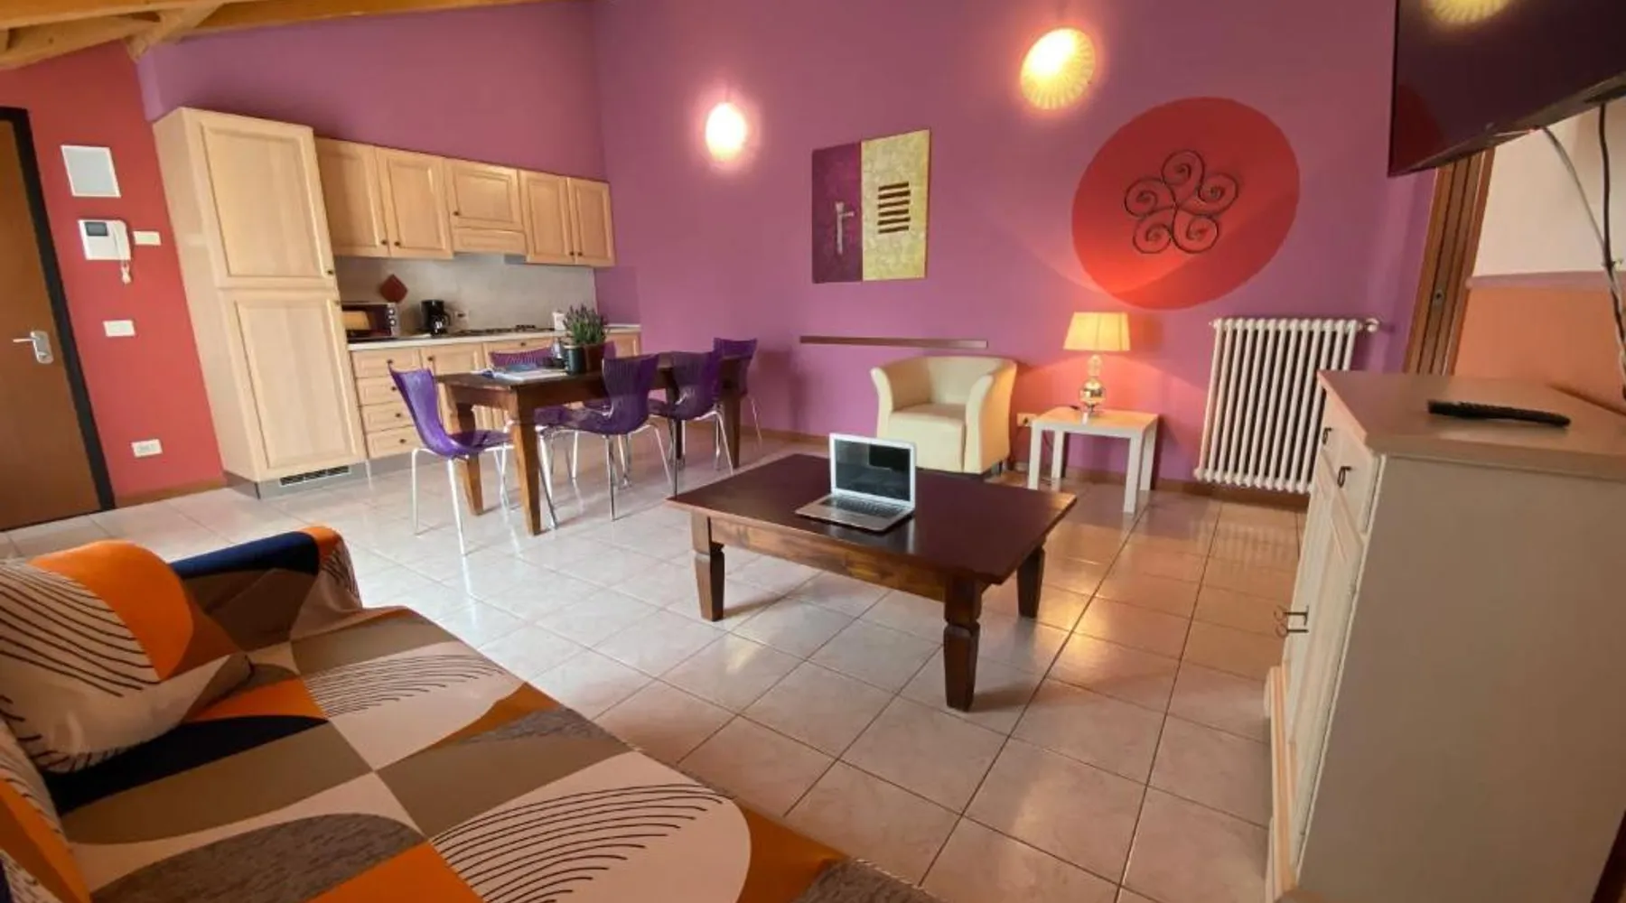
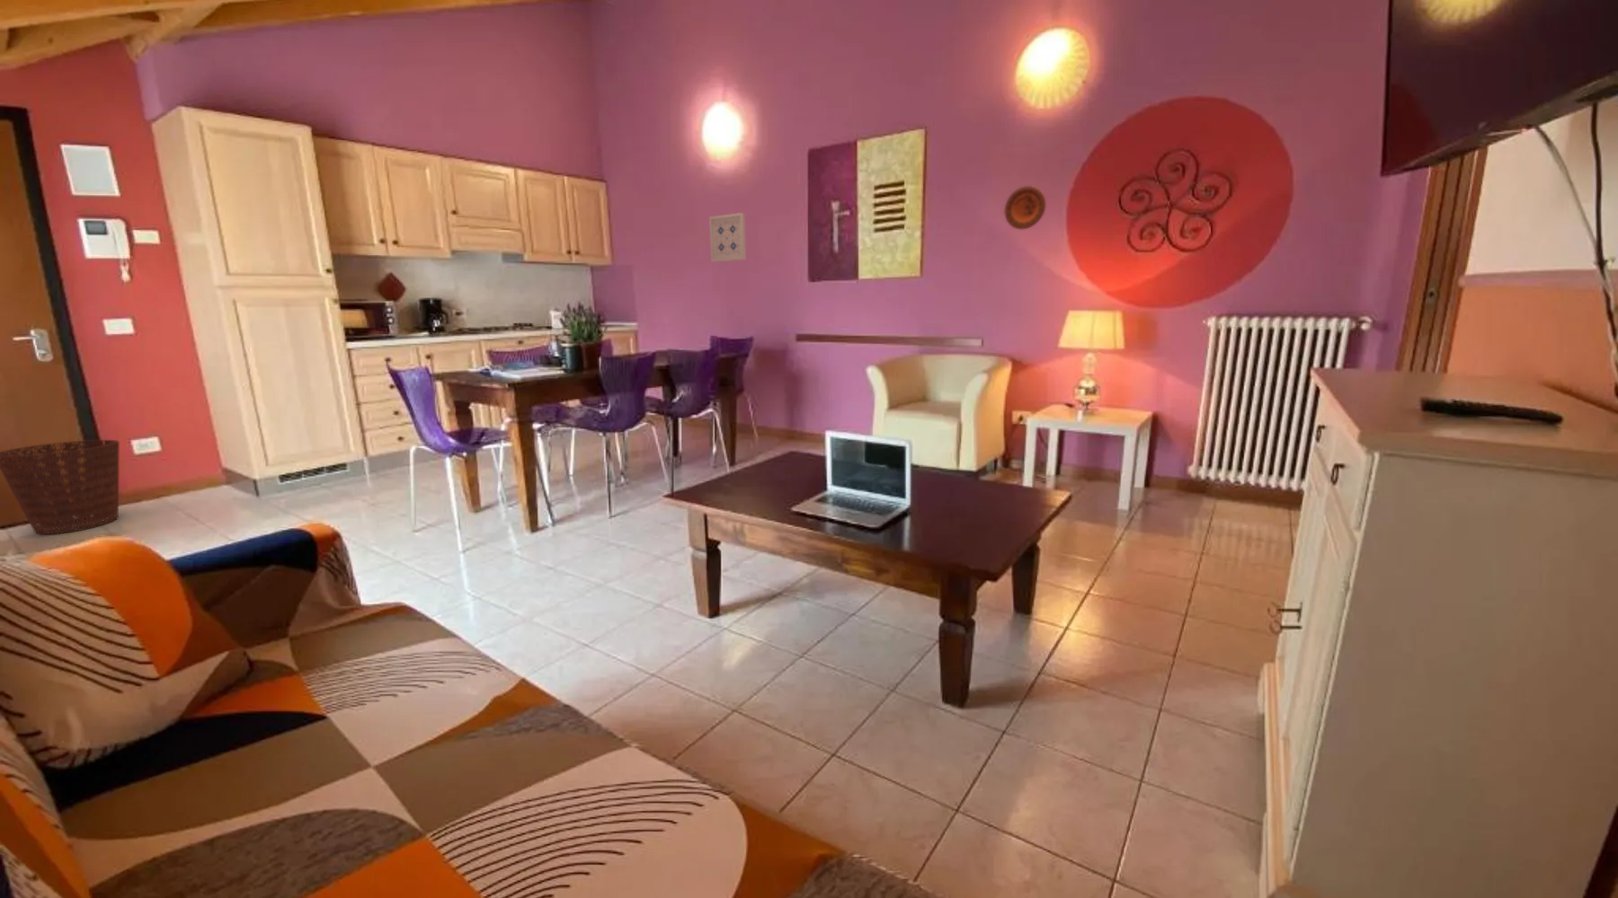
+ decorative plate [1004,185,1046,230]
+ wall art [708,212,747,263]
+ basket [0,439,120,535]
